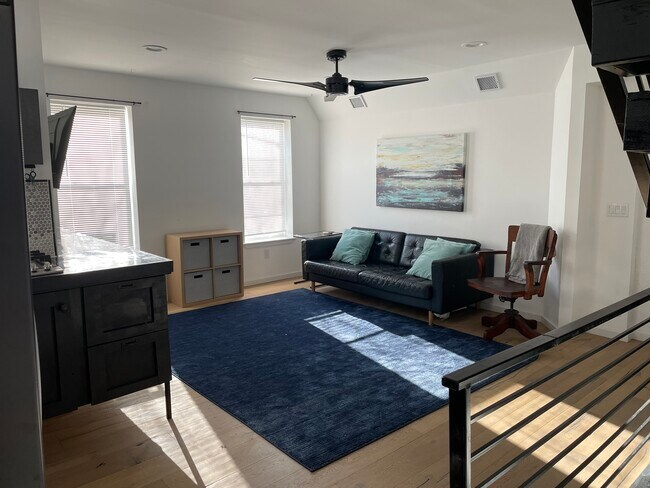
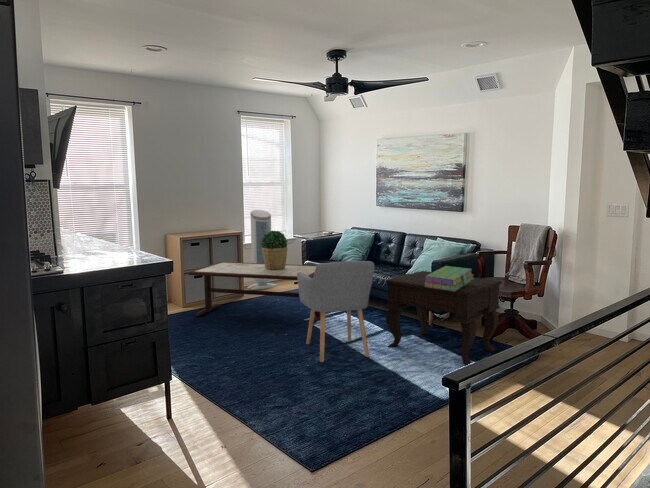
+ stack of books [424,265,474,291]
+ potted plant [261,230,288,270]
+ chair [297,260,375,363]
+ air purifier [246,209,278,291]
+ coffee table [187,261,321,325]
+ side table [385,270,503,366]
